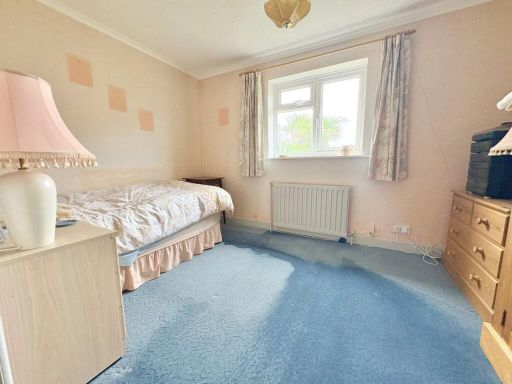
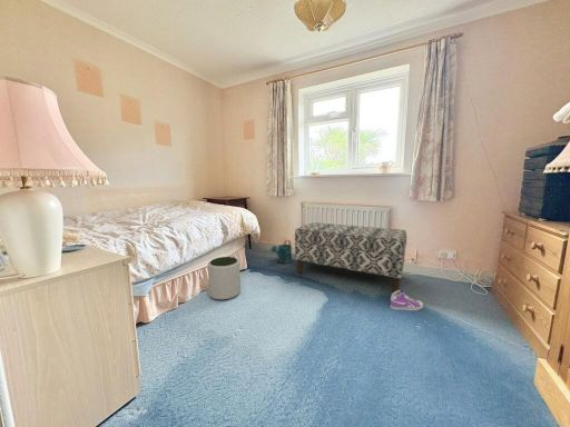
+ plant pot [207,256,242,301]
+ sneaker [389,289,424,311]
+ bench [294,221,407,294]
+ watering can [269,239,293,265]
